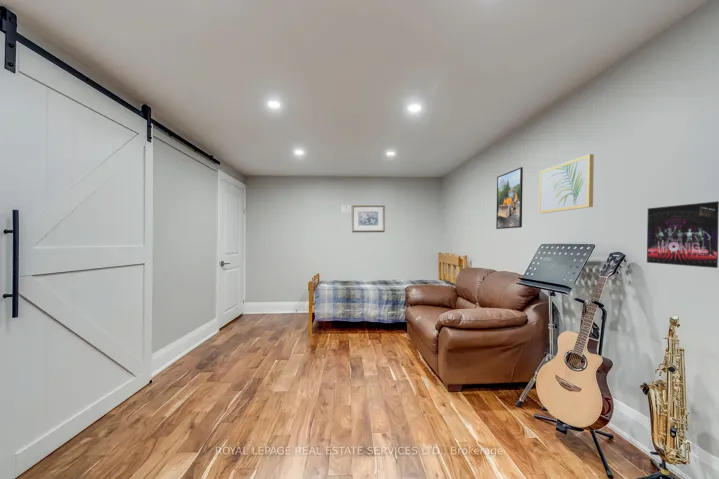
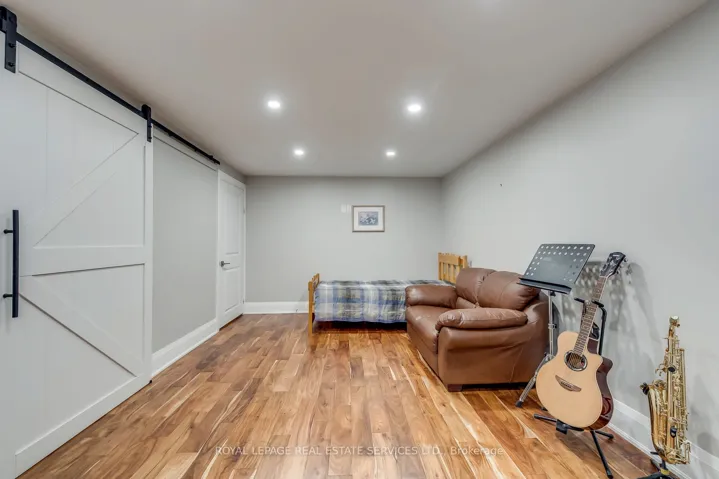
- album cover [646,200,719,269]
- wall art [538,153,595,214]
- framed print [495,166,524,230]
